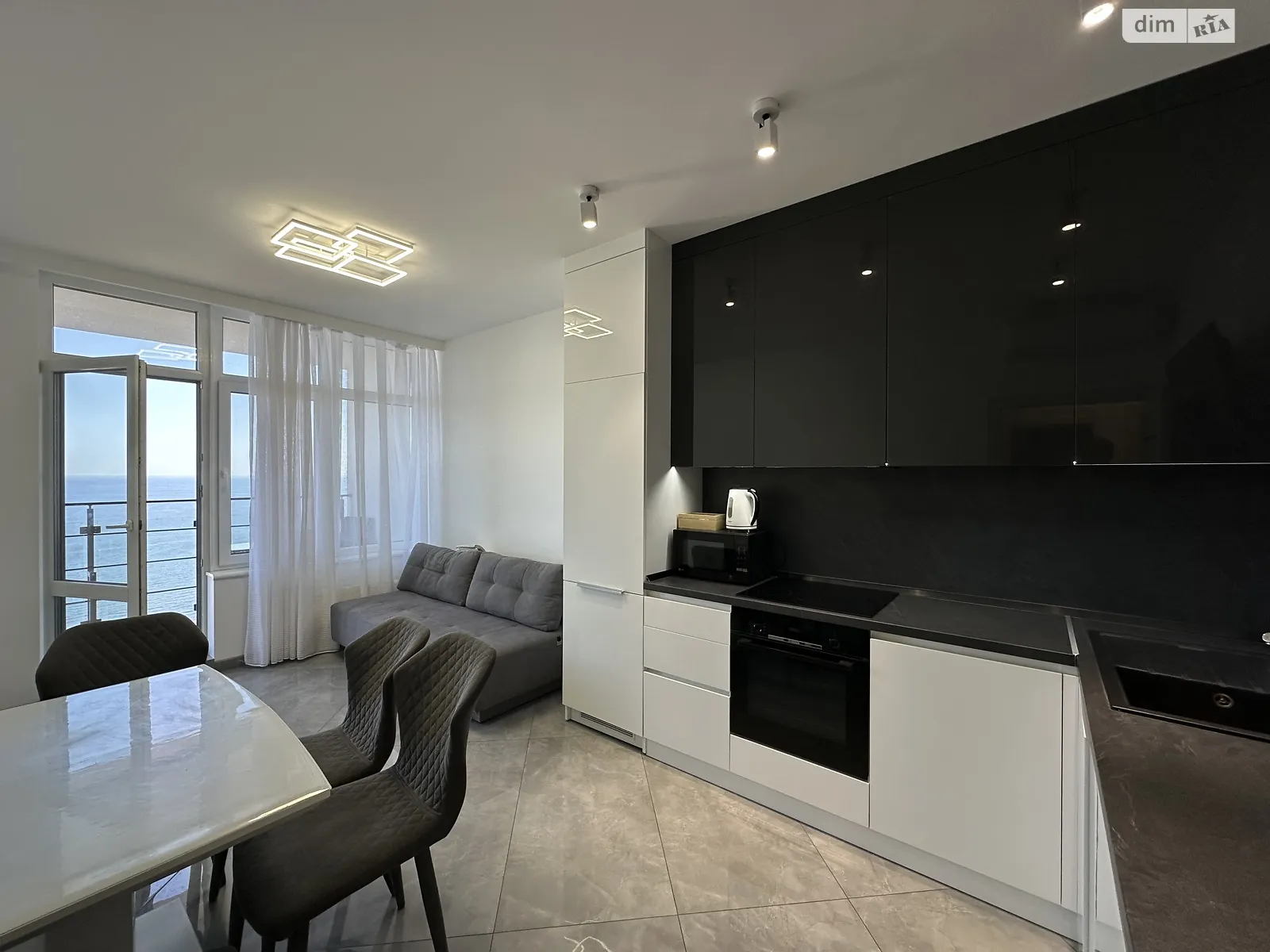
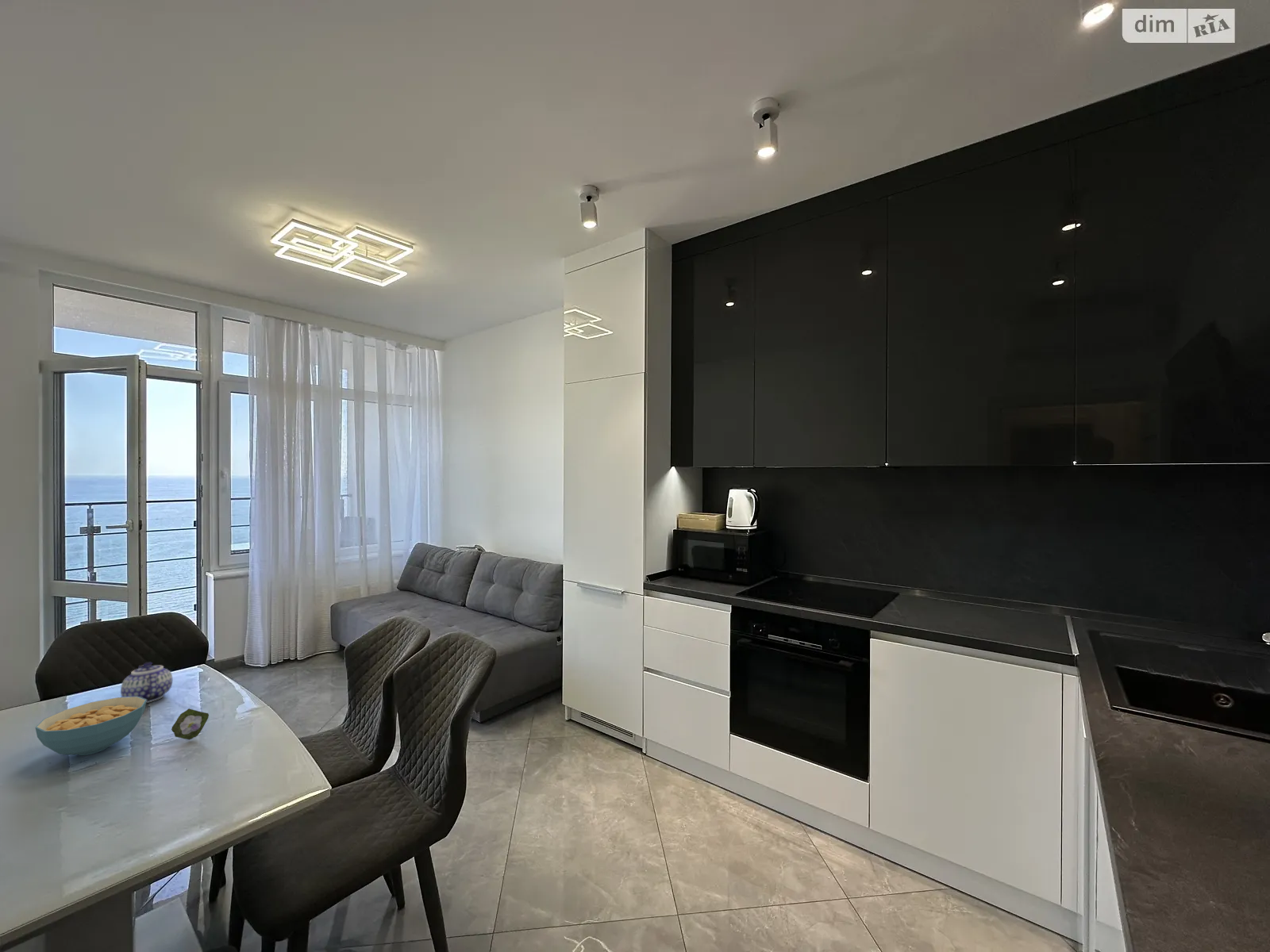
+ cereal bowl [35,697,147,756]
+ teapot [120,662,173,704]
+ flower [171,708,210,740]
